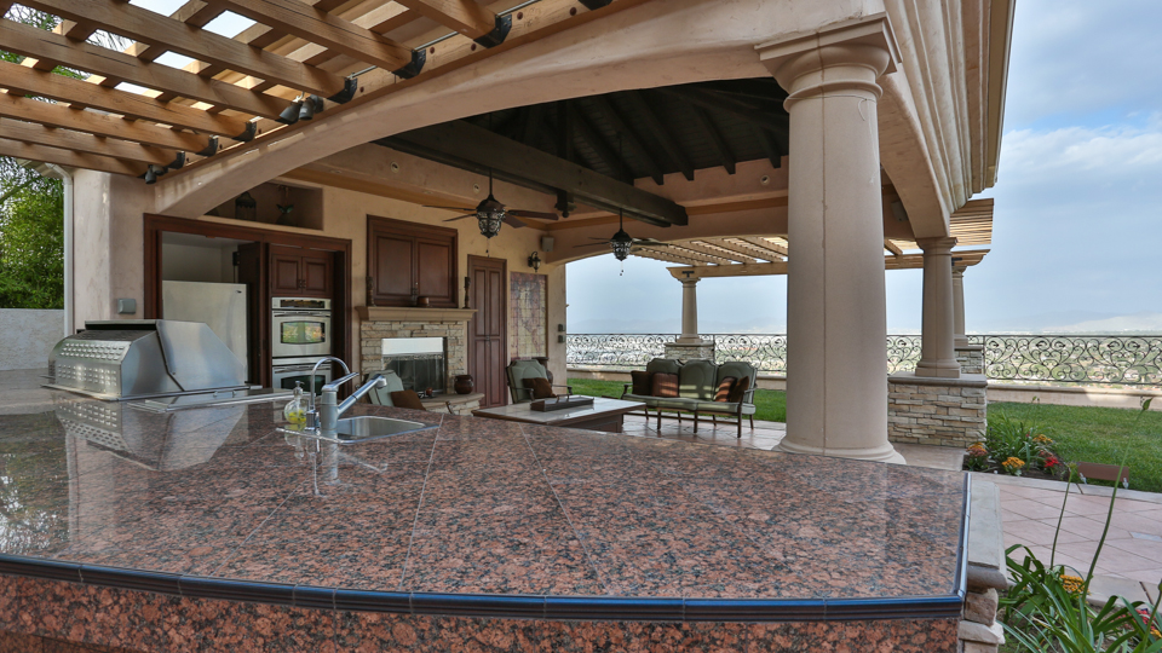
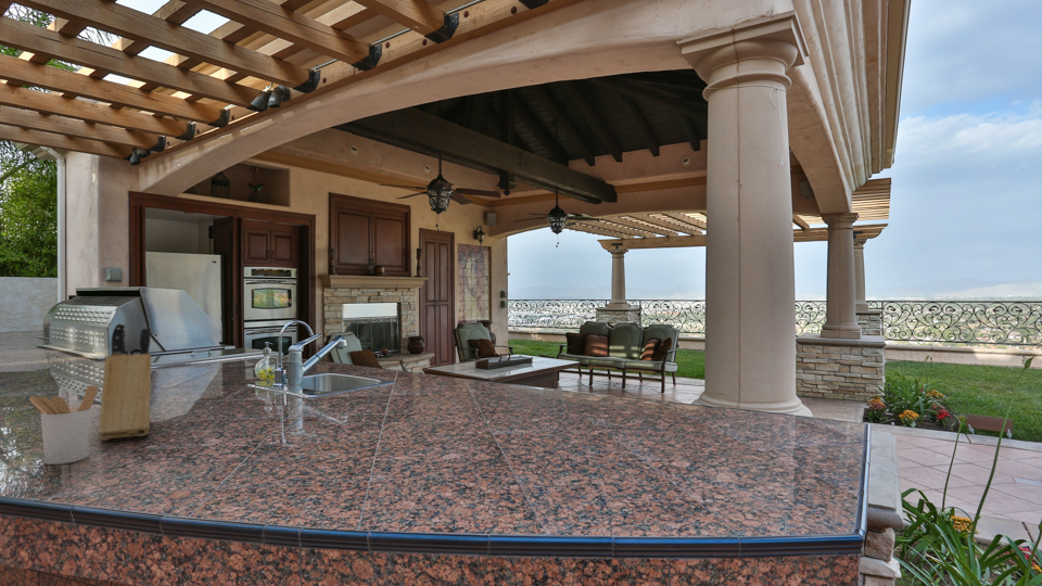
+ knife block [98,322,152,442]
+ utensil holder [28,384,100,466]
